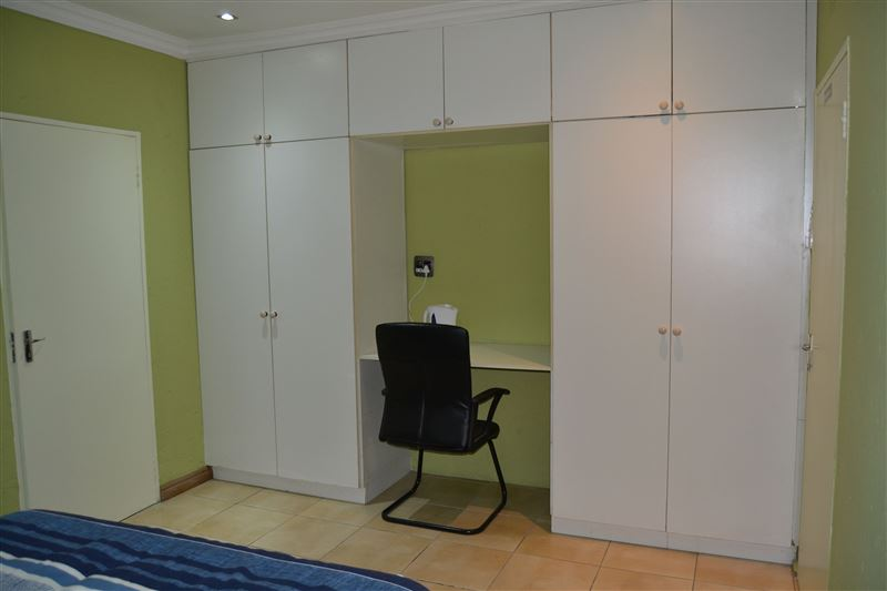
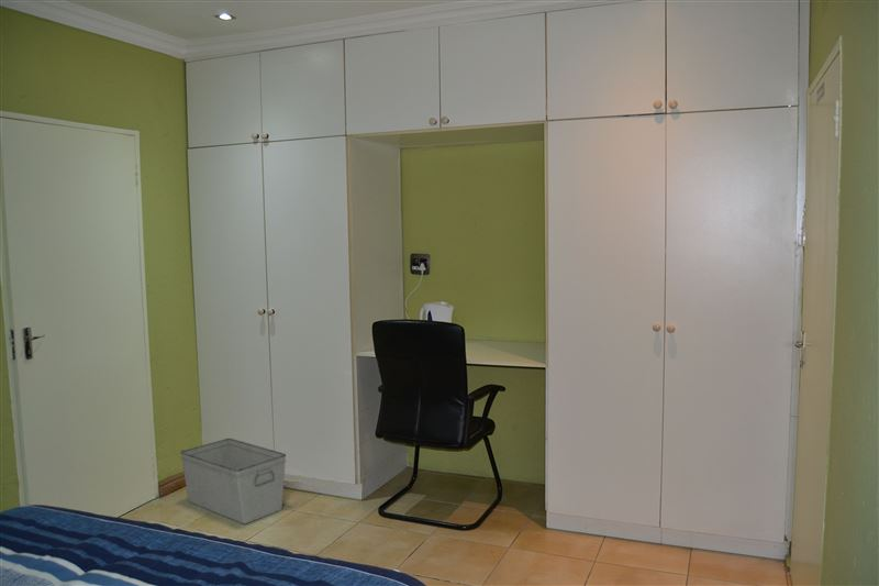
+ storage bin [179,438,287,524]
